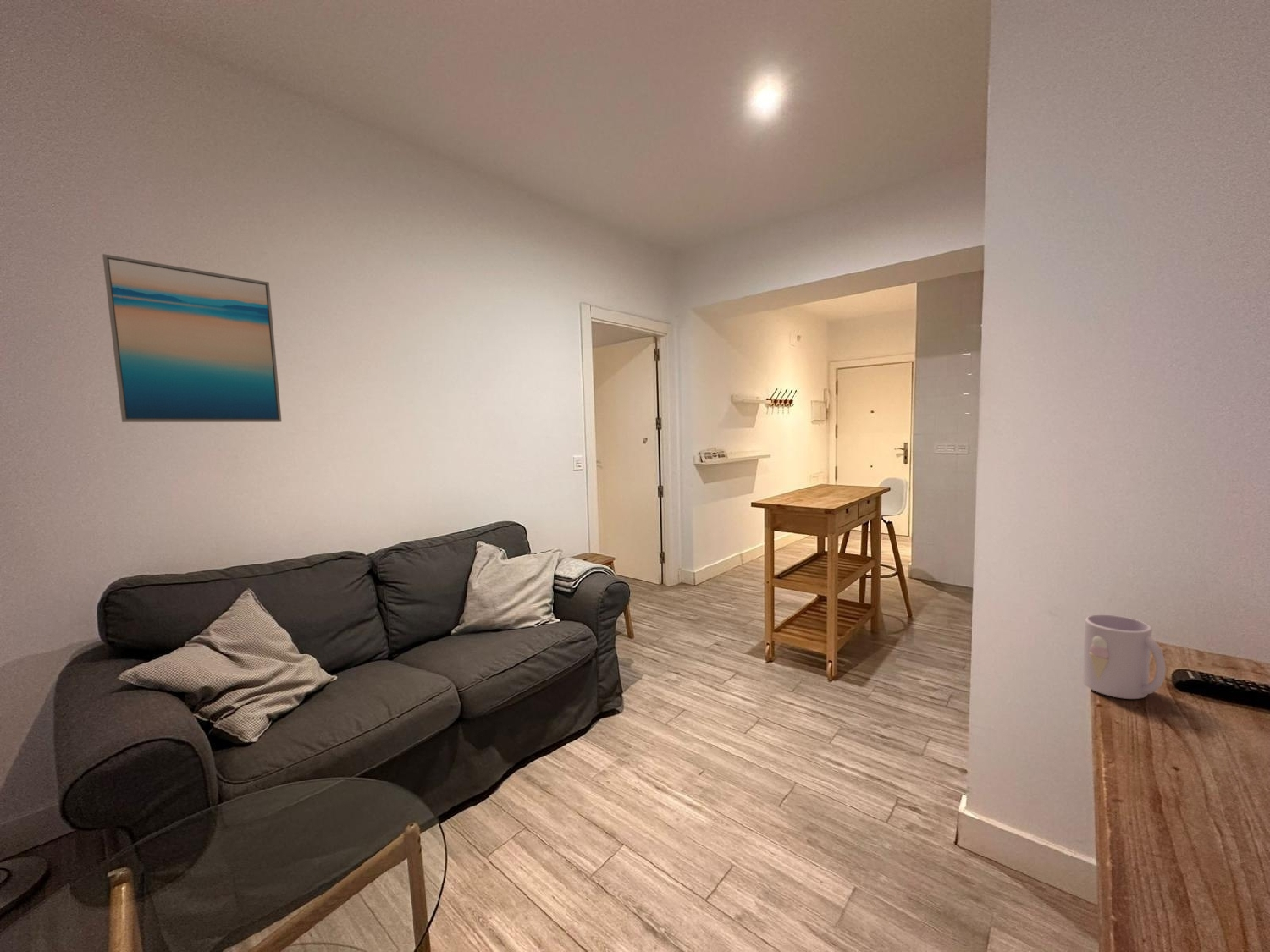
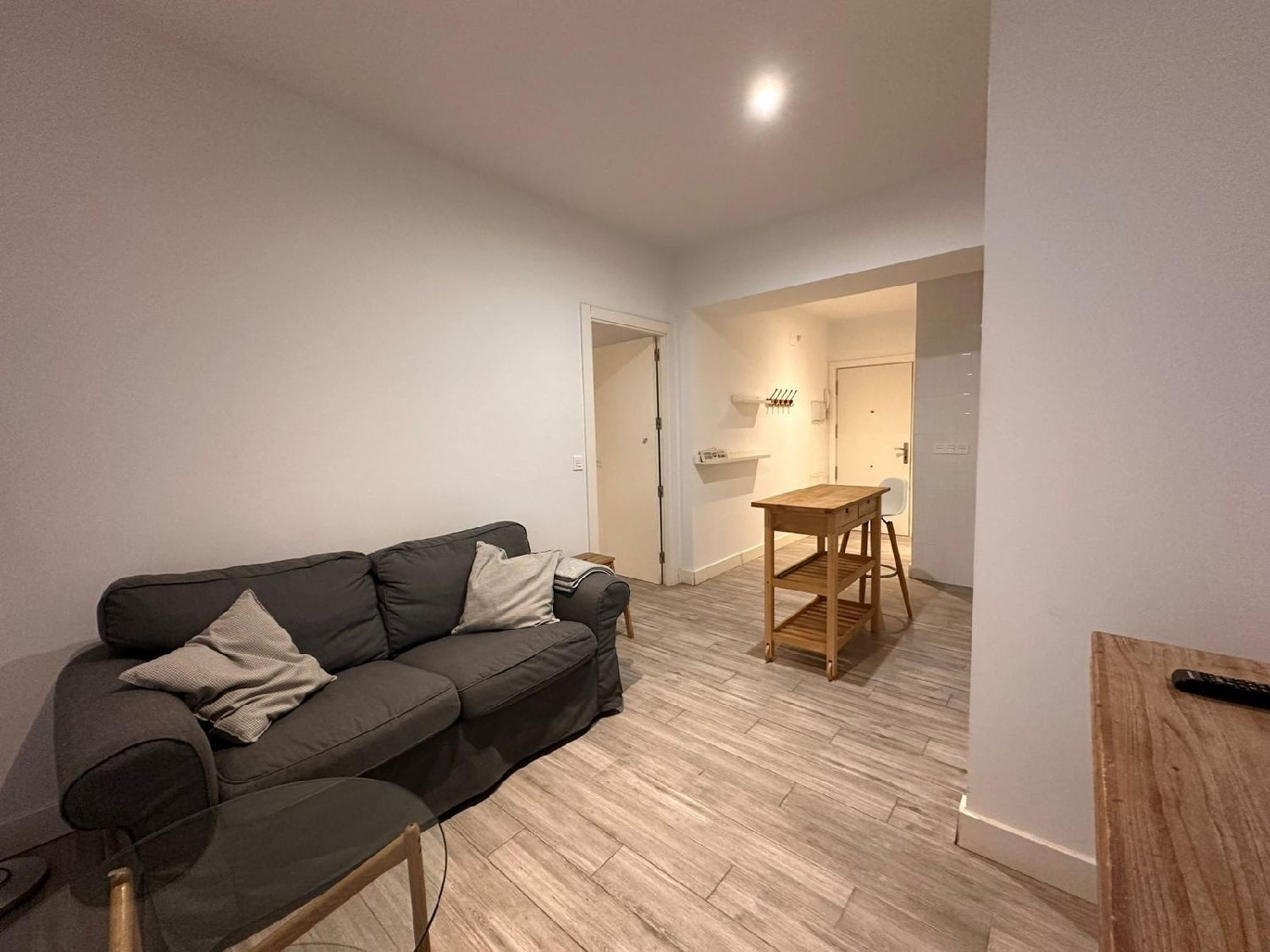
- wall art [102,253,283,423]
- mug [1082,614,1167,700]
